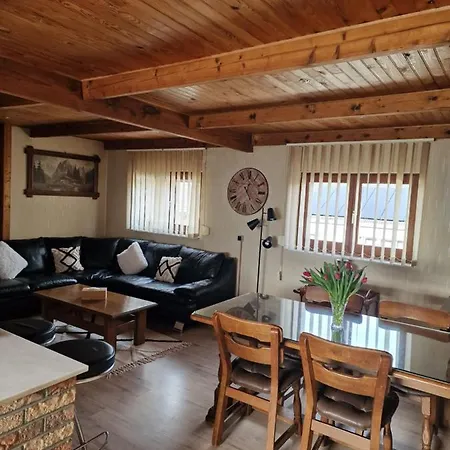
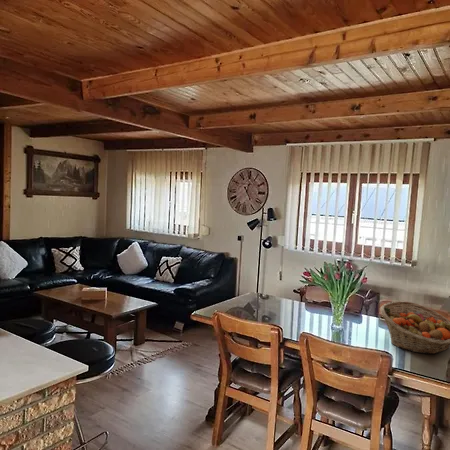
+ fruit basket [379,300,450,355]
